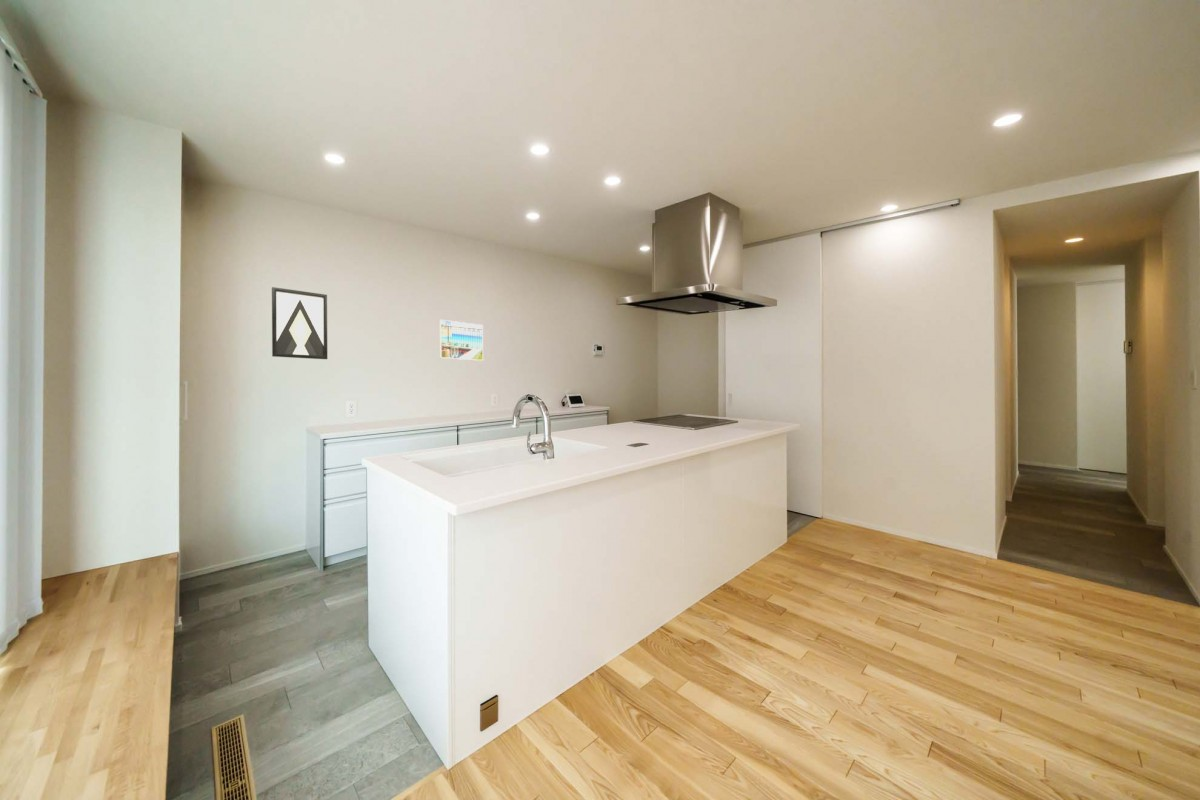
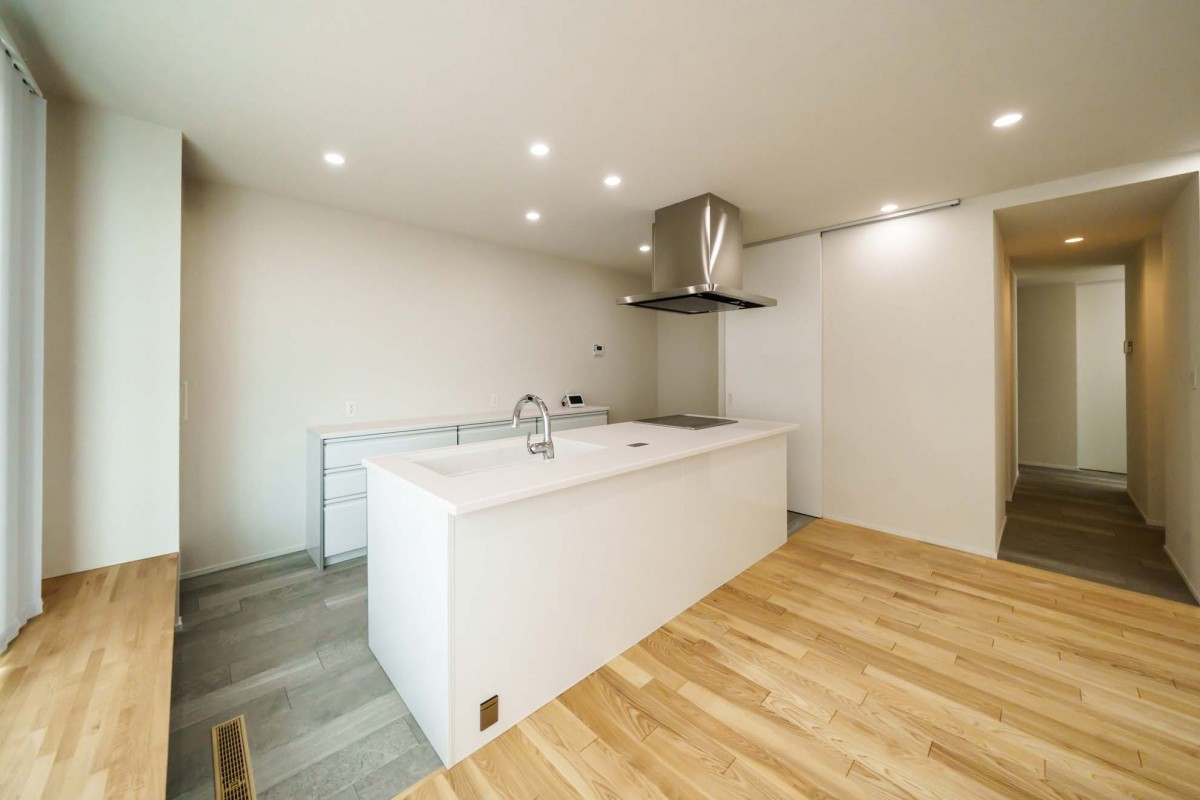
- wall art [271,286,328,360]
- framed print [438,319,484,362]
